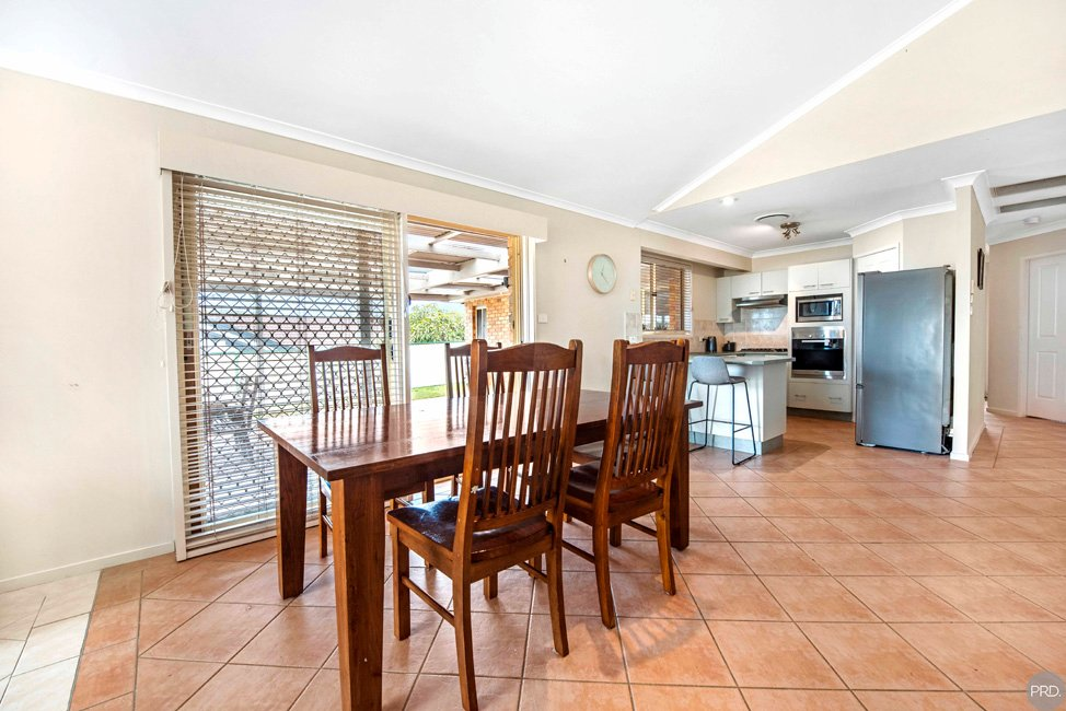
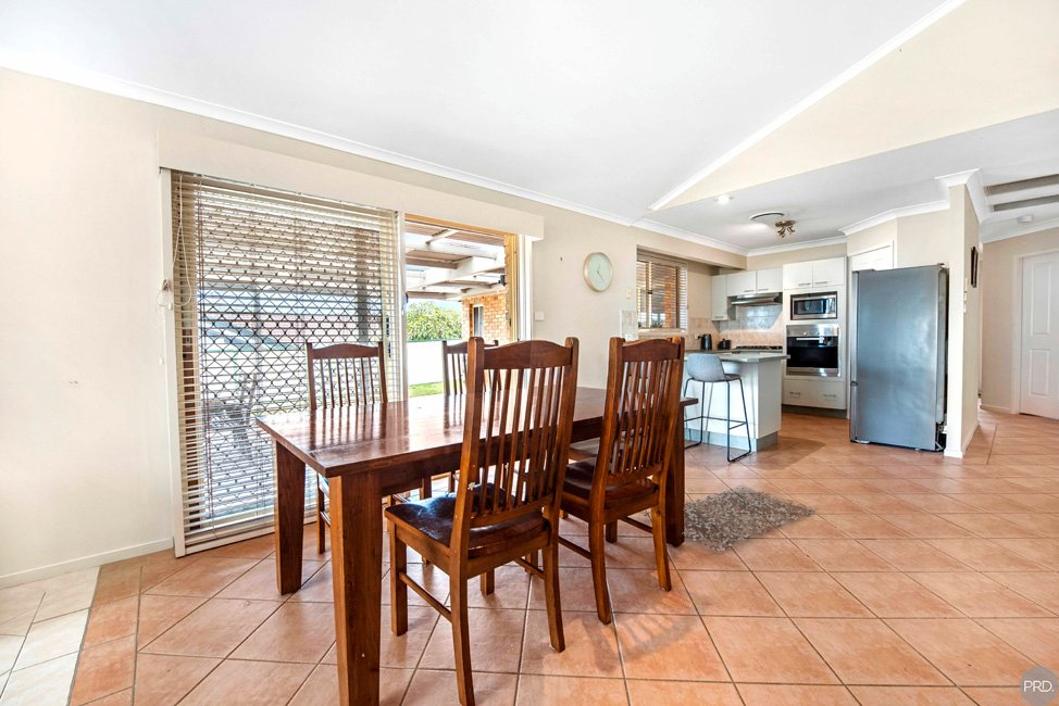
+ rug [643,484,818,552]
